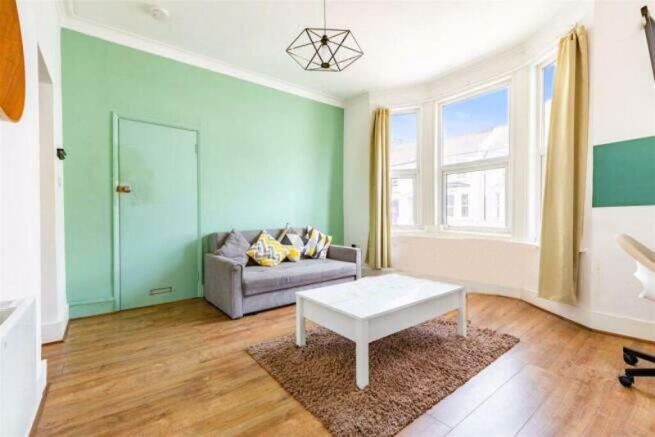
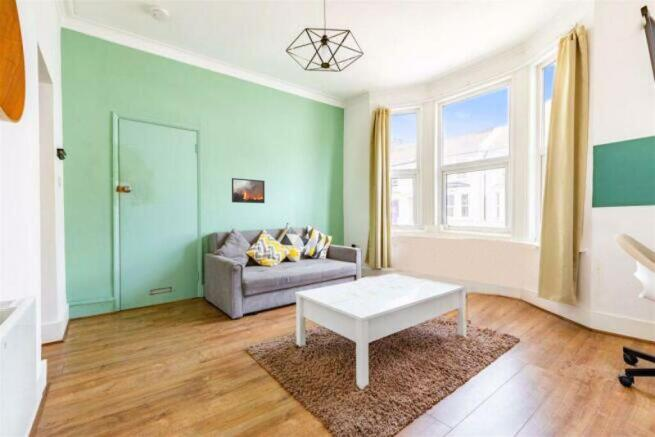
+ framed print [231,177,266,204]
